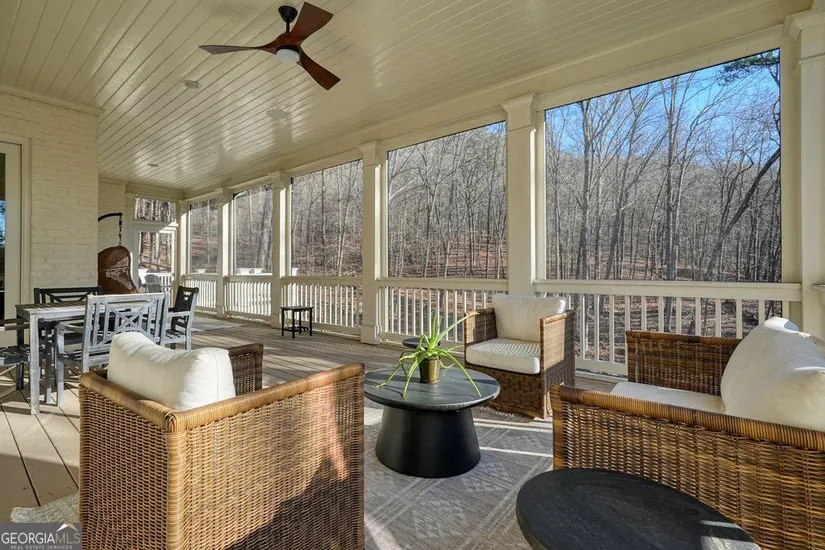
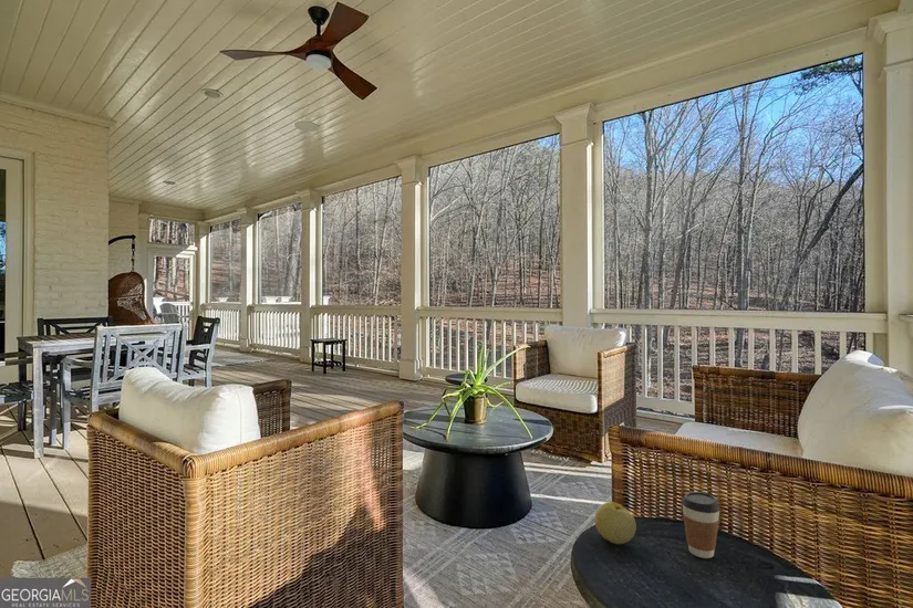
+ apple [594,501,637,545]
+ coffee cup [681,491,722,559]
